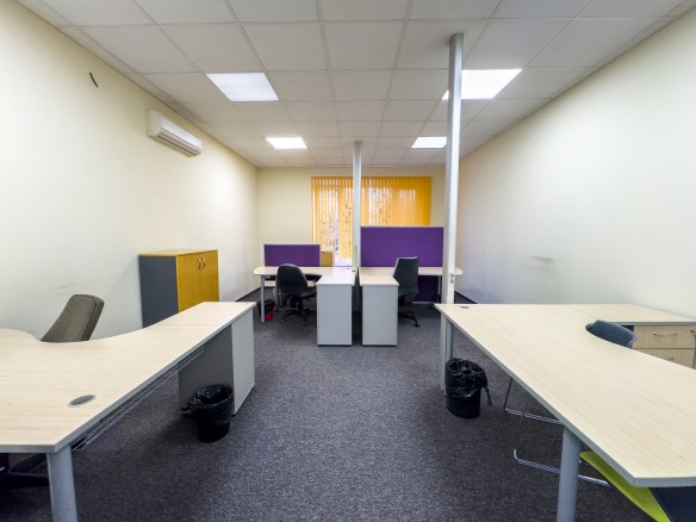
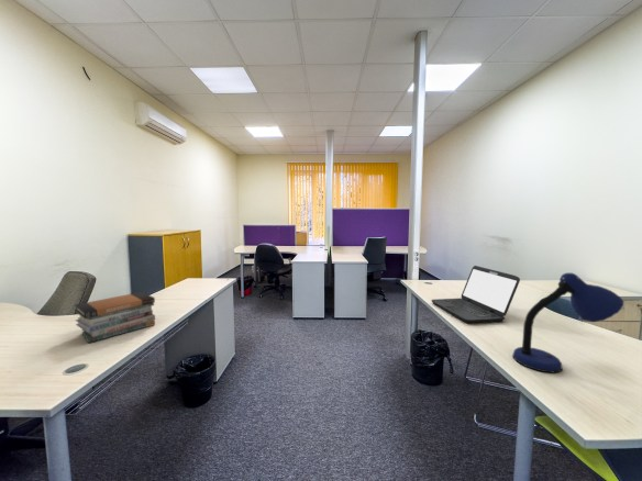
+ laptop [431,265,521,325]
+ book stack [74,291,156,344]
+ desk lamp [511,271,626,374]
